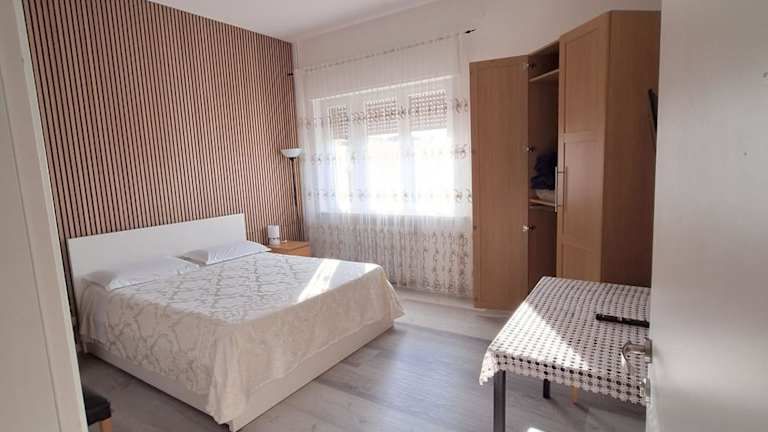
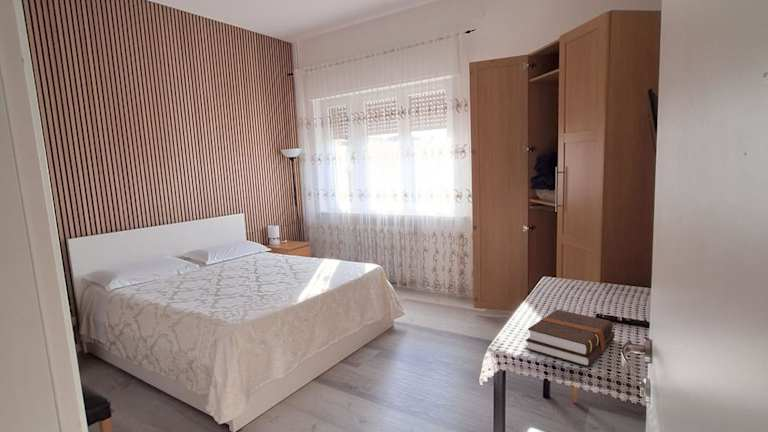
+ hardback book [524,309,616,368]
